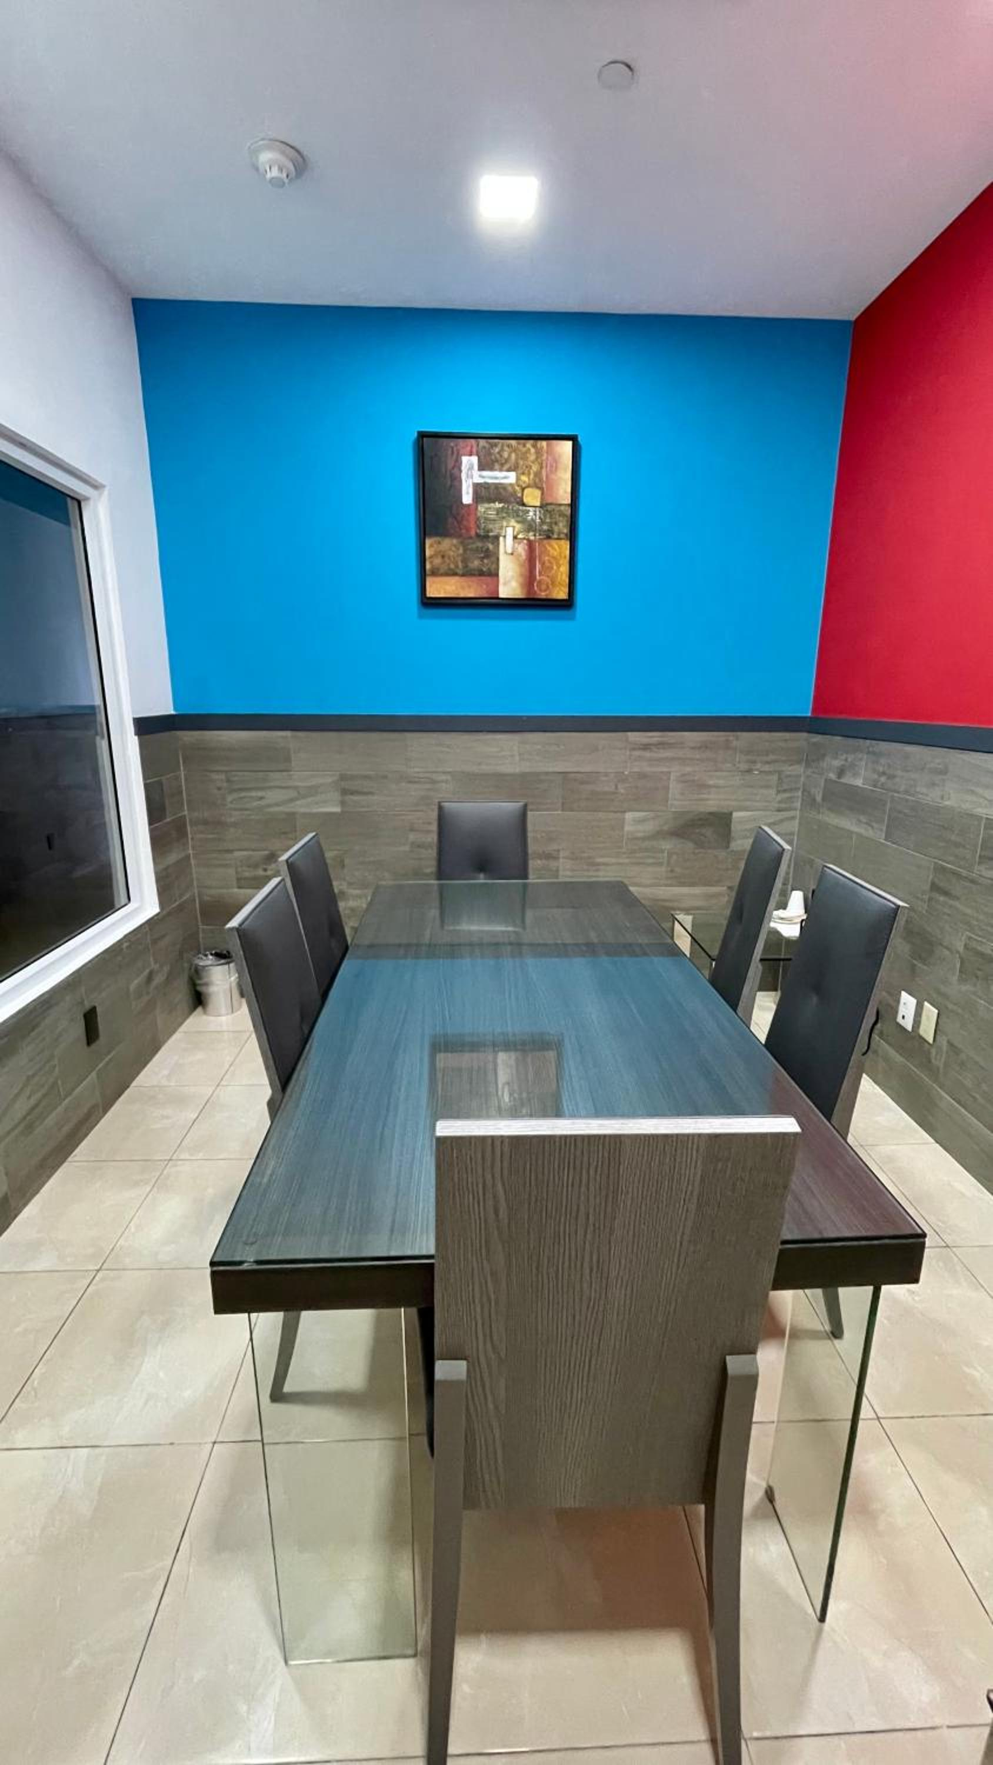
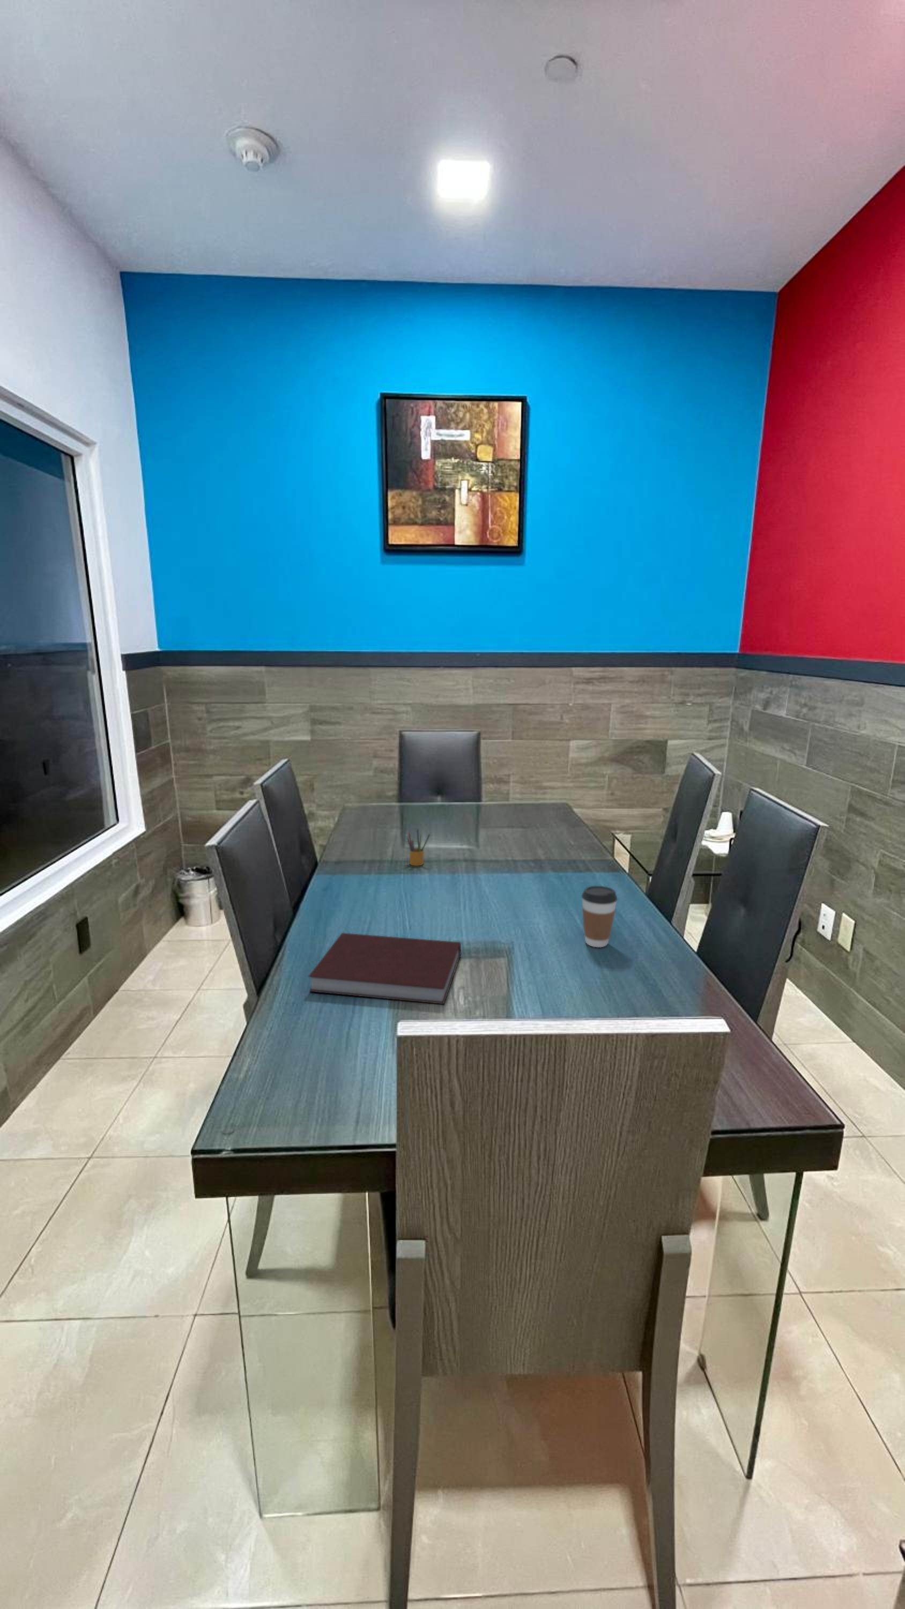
+ notebook [307,933,462,1005]
+ coffee cup [581,885,618,948]
+ pencil box [406,827,431,866]
